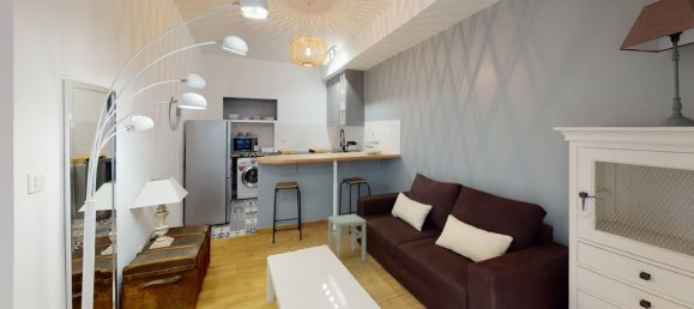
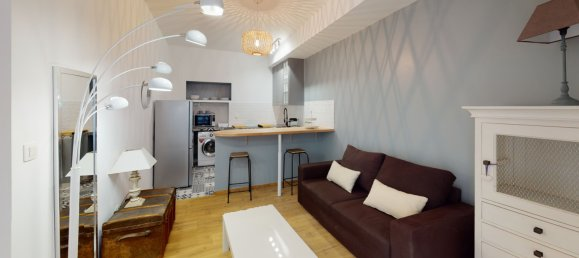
- stool [327,213,368,262]
